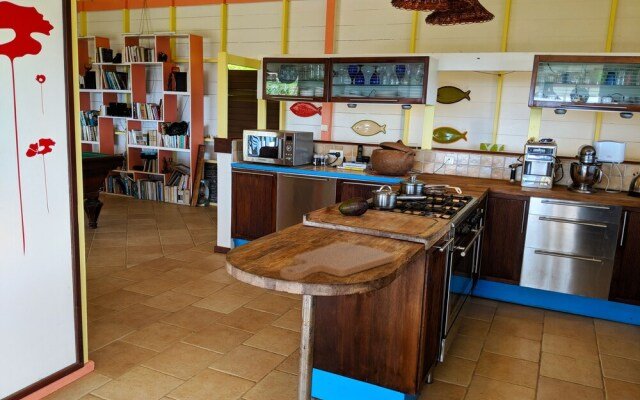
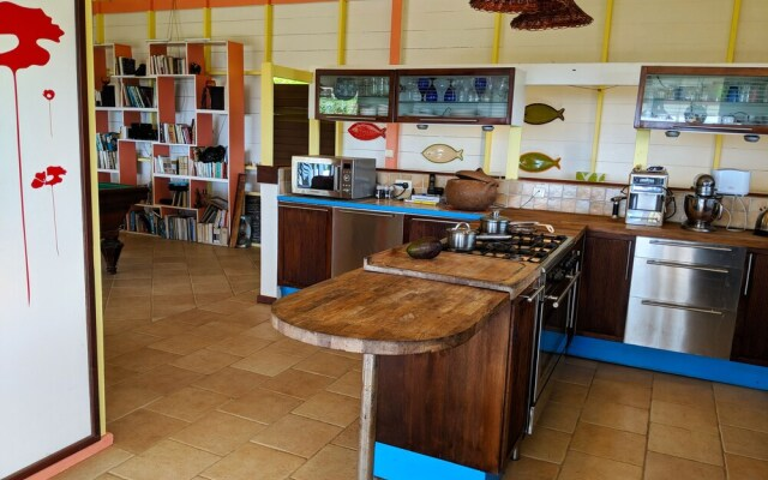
- cutting board [279,241,395,282]
